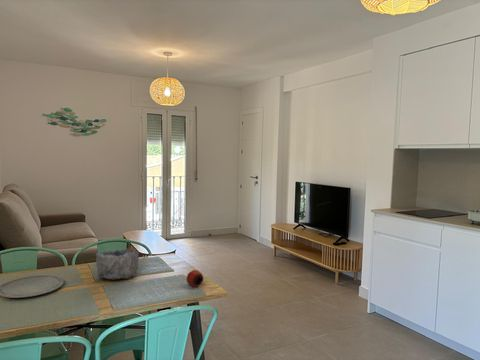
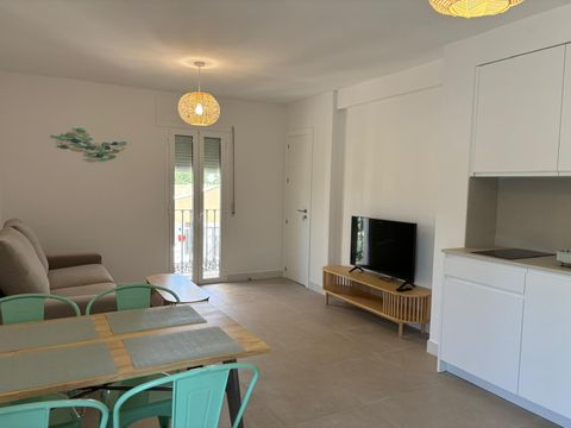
- bowl [95,248,140,281]
- apple [186,269,204,288]
- plate [0,274,65,299]
